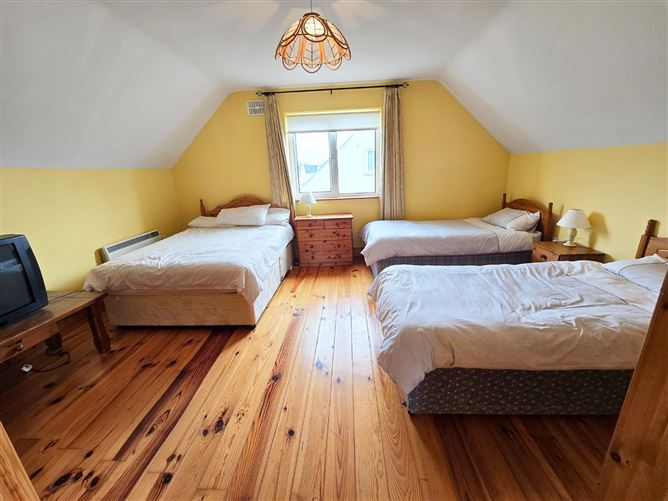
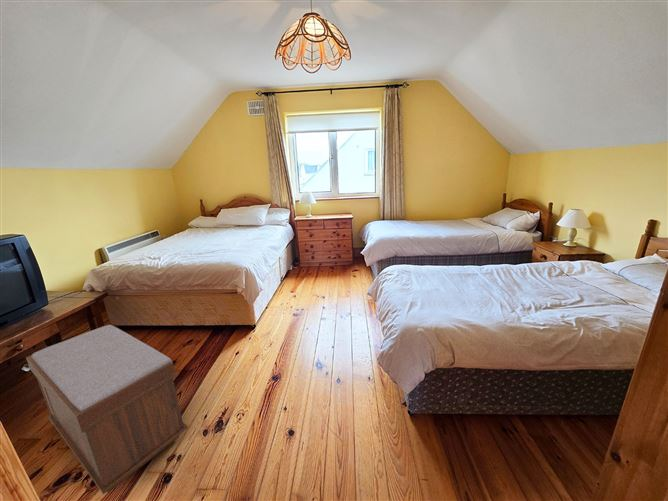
+ bench [25,324,189,495]
